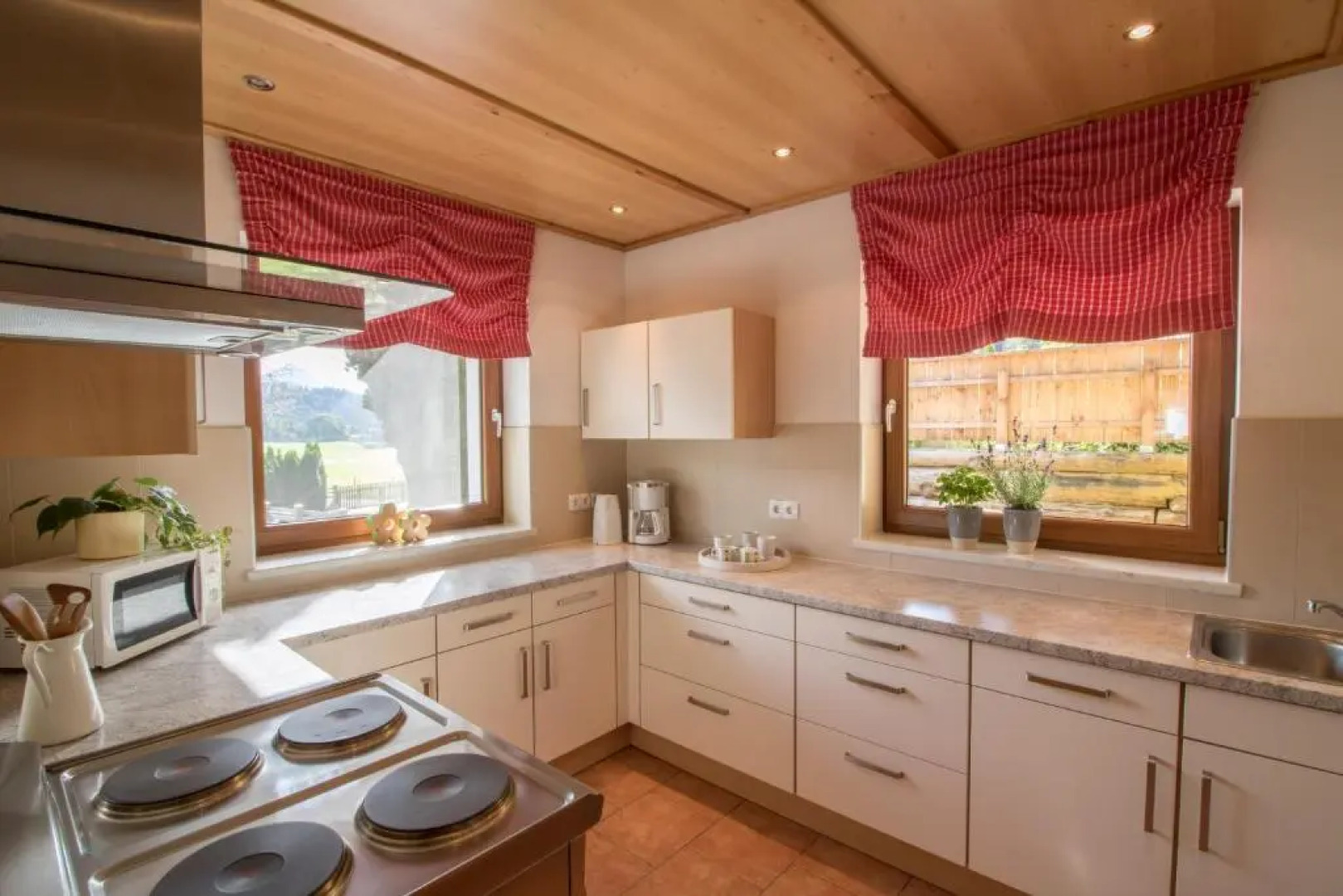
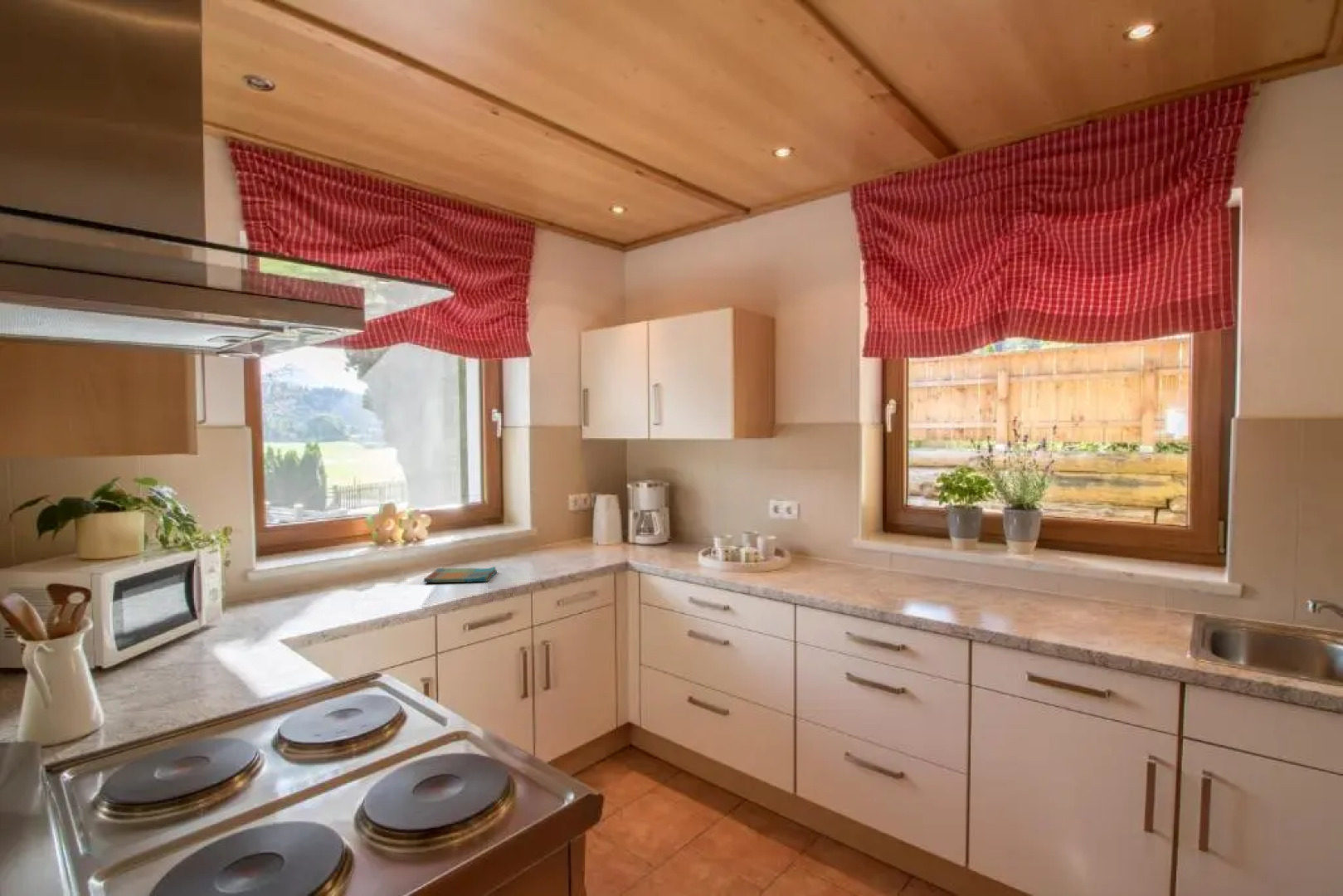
+ dish towel [422,566,498,583]
